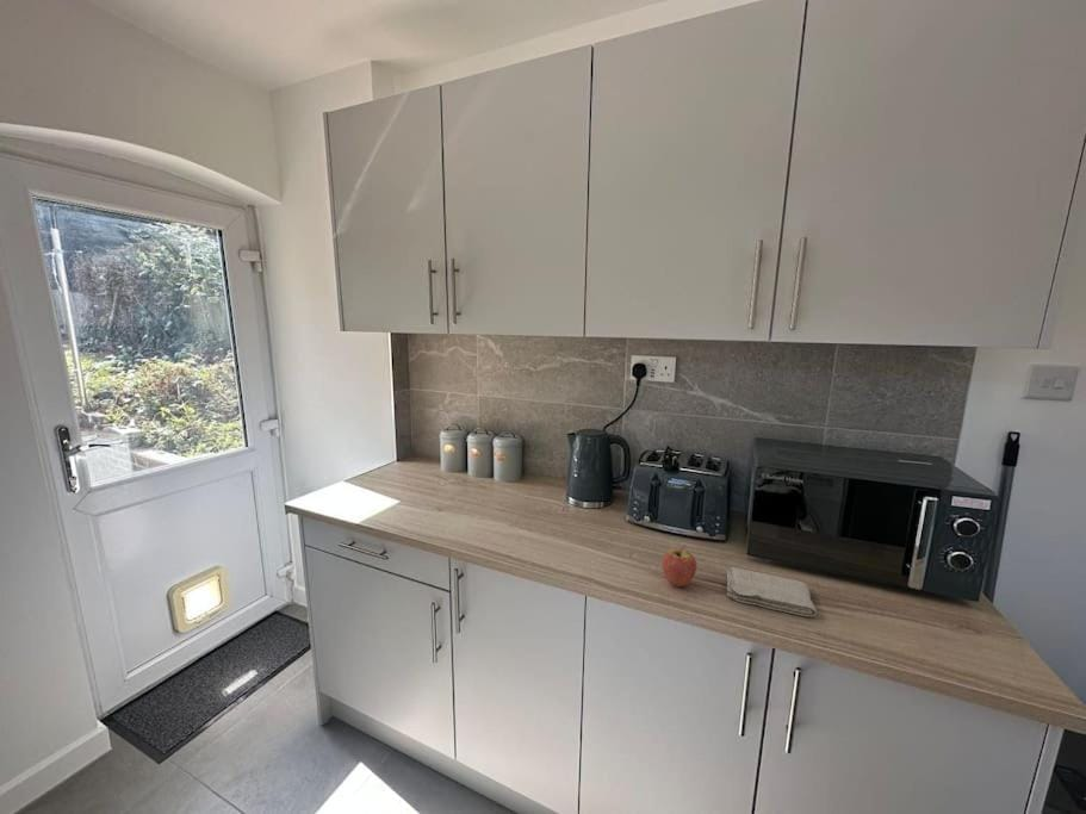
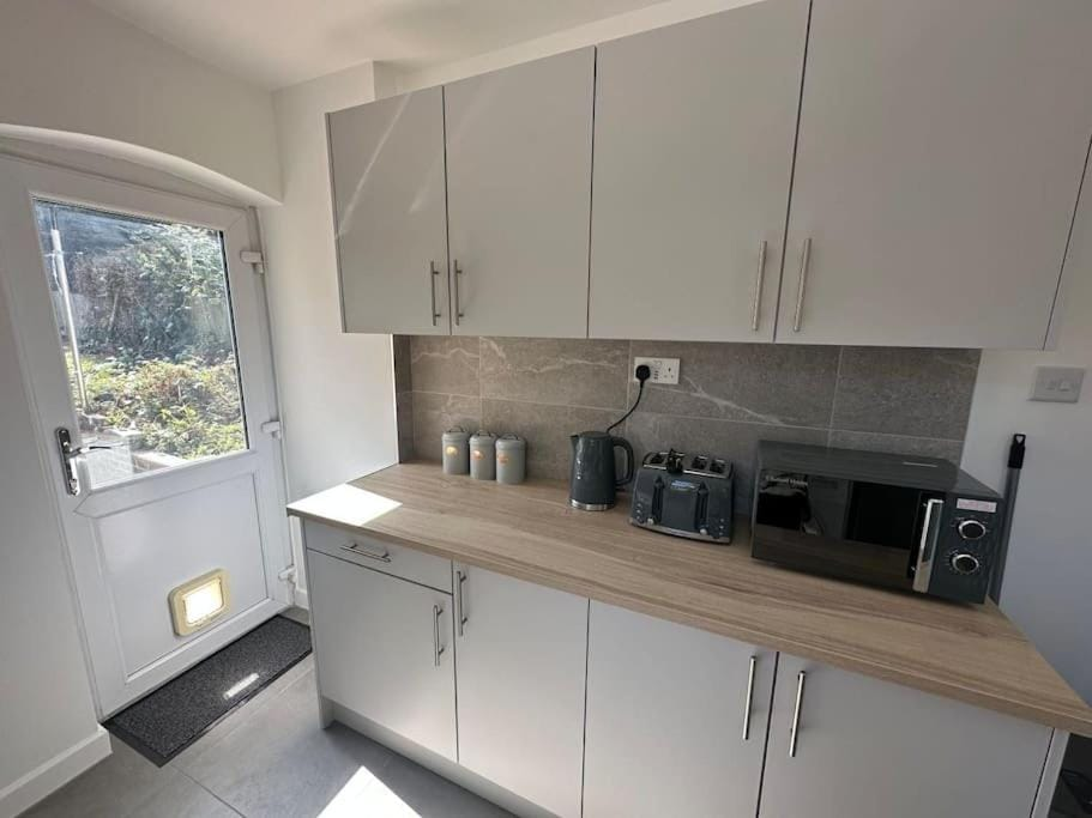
- fruit [660,546,697,588]
- washcloth [726,566,818,617]
